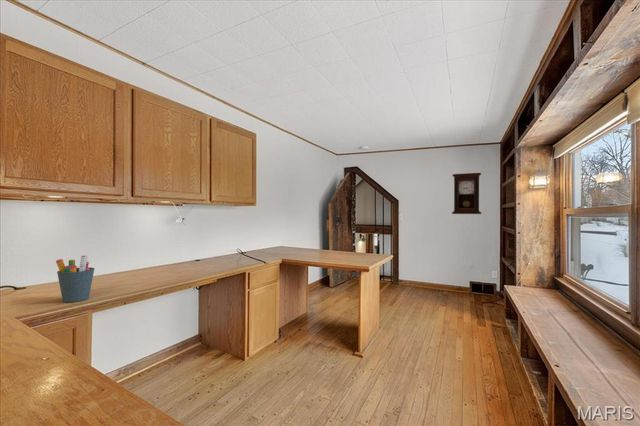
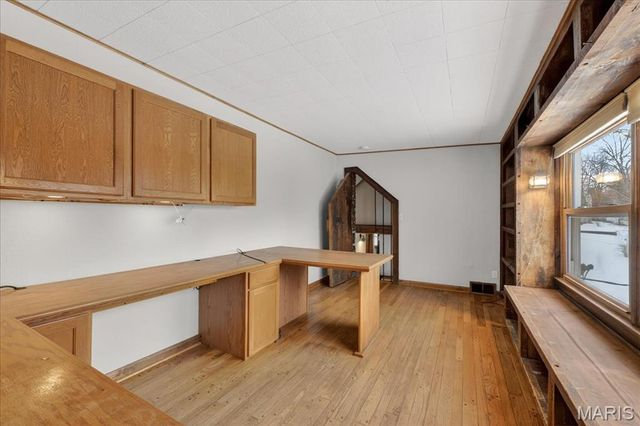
- pendulum clock [451,172,482,215]
- pen holder [55,254,96,303]
